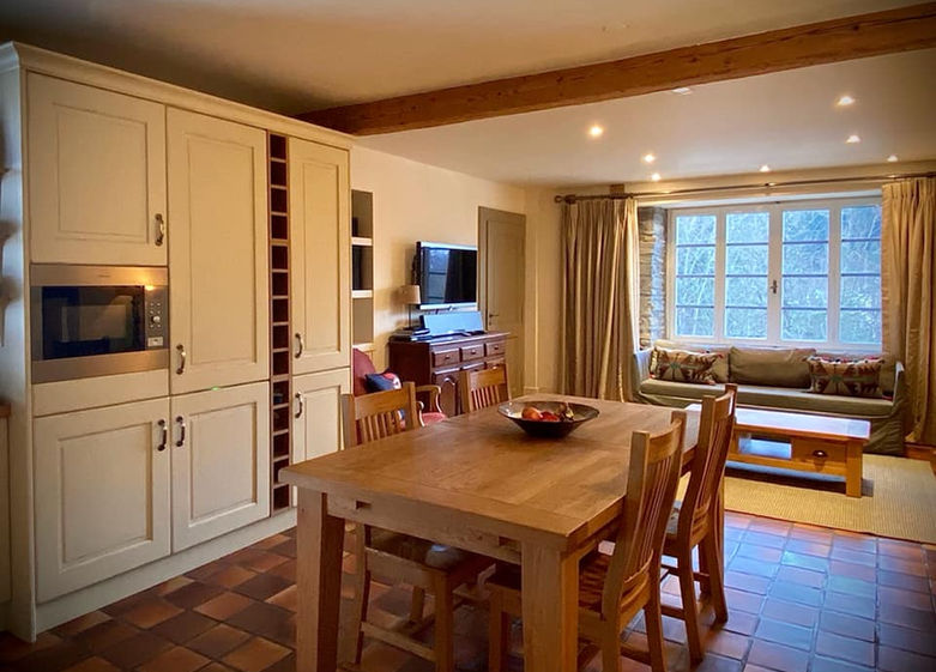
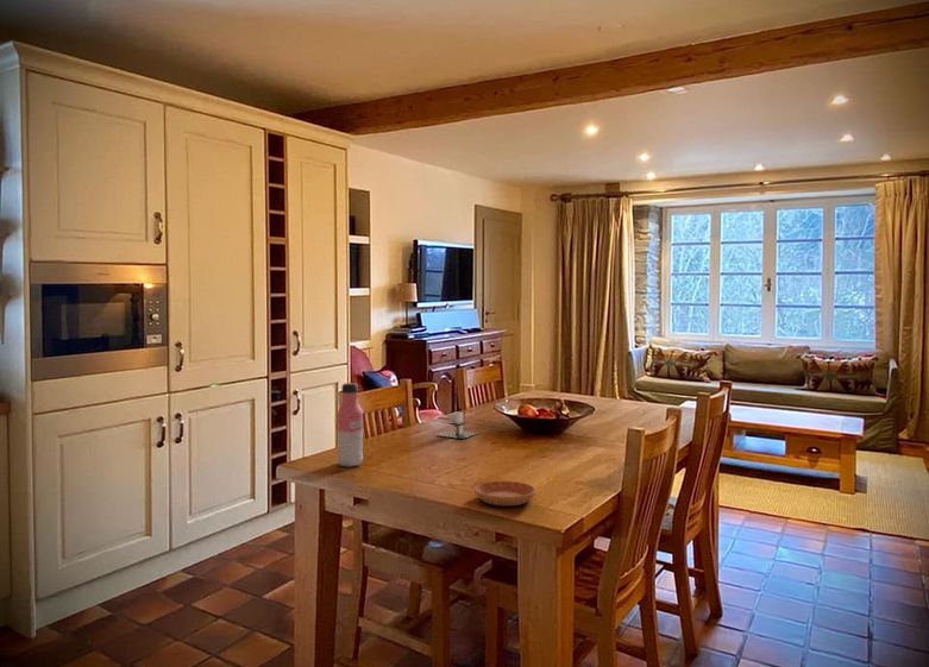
+ water bottle [335,382,364,467]
+ architectural model [435,411,479,440]
+ saucer [473,480,538,506]
